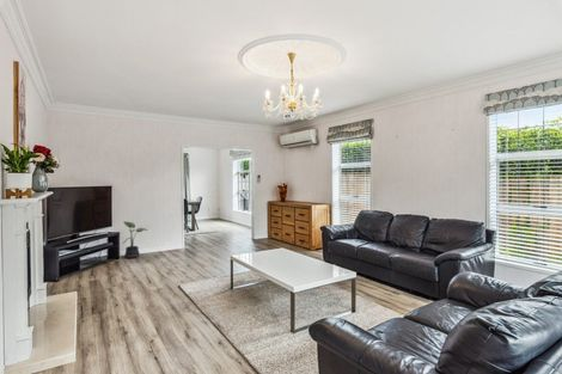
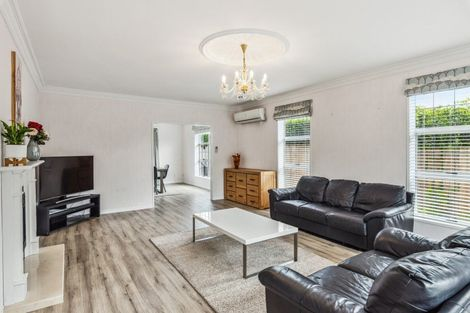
- potted plant [123,220,148,259]
